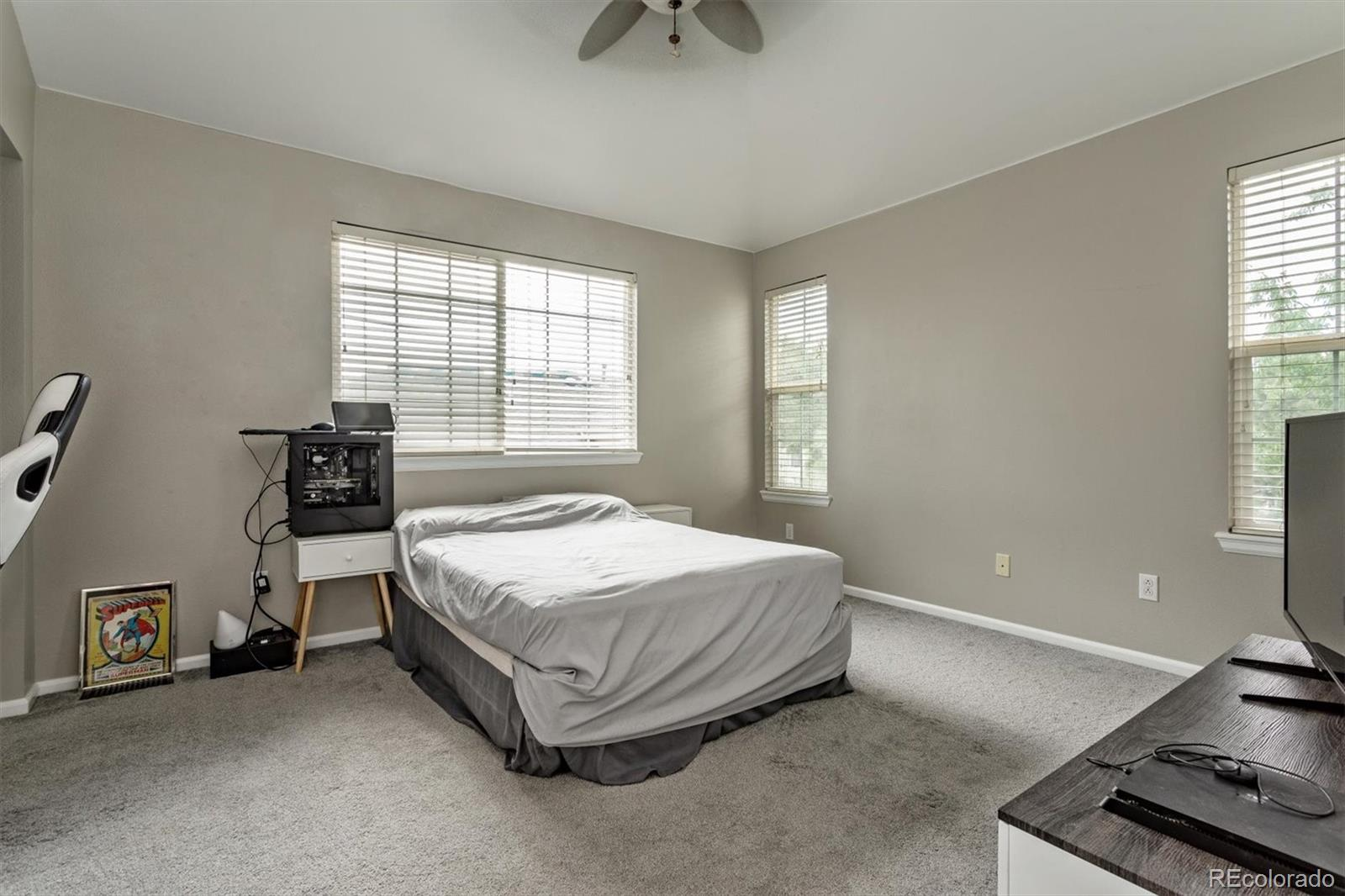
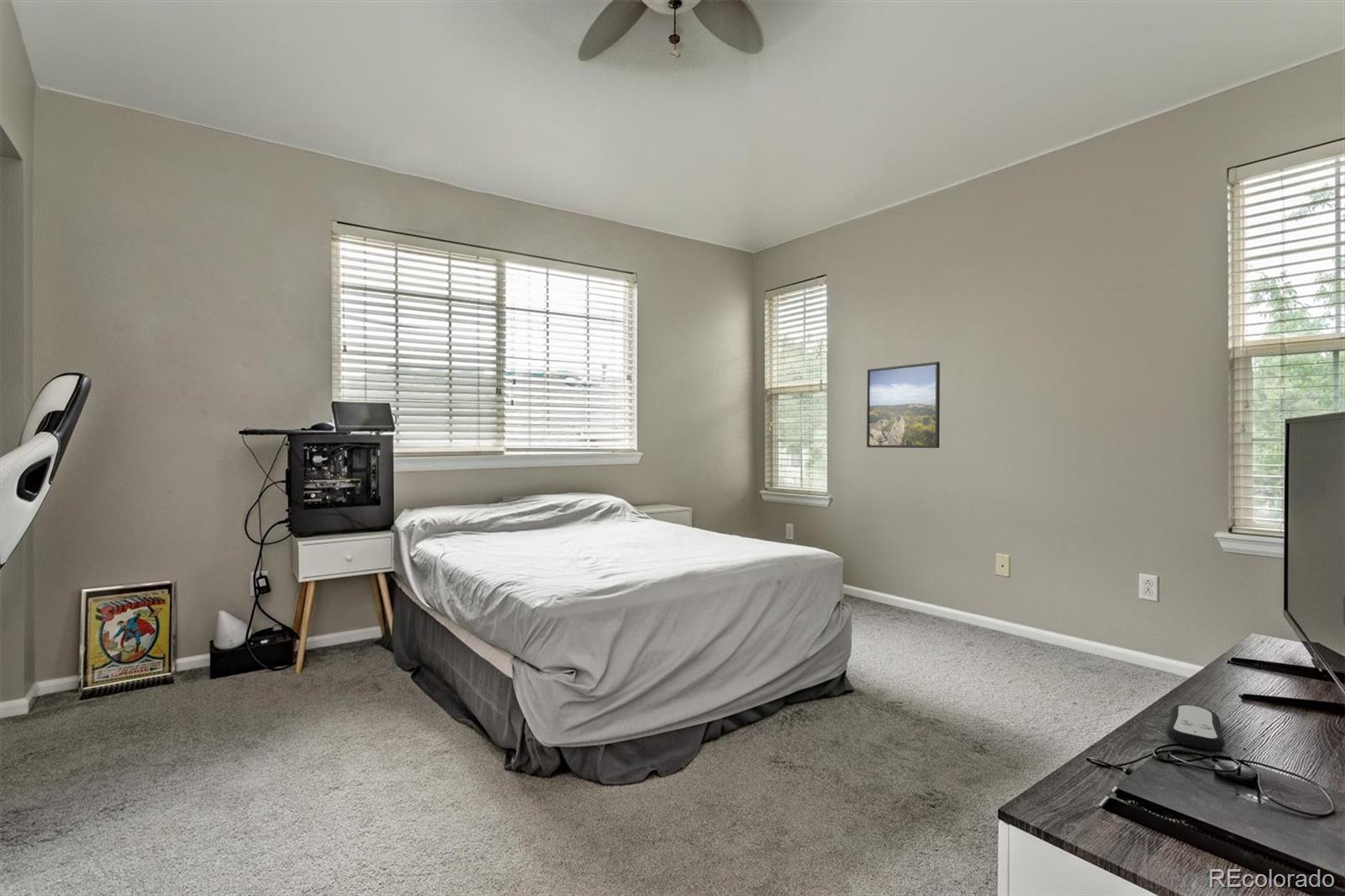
+ remote control [1166,704,1226,751]
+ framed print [866,361,941,449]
